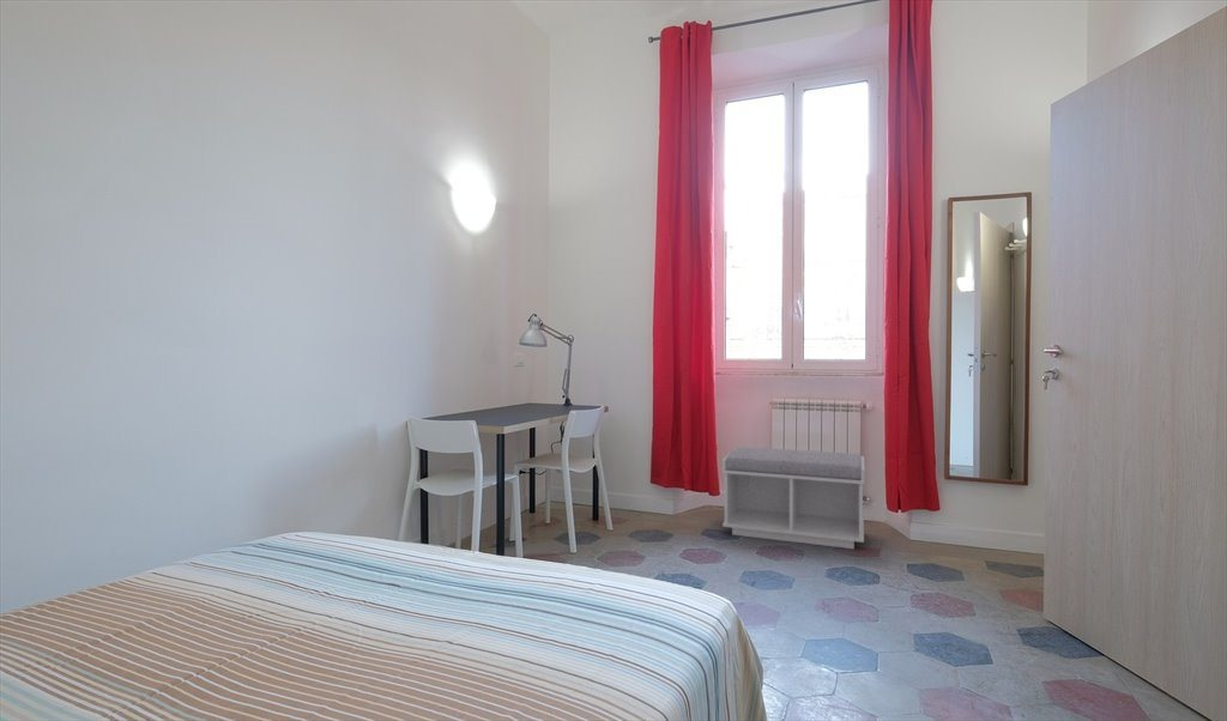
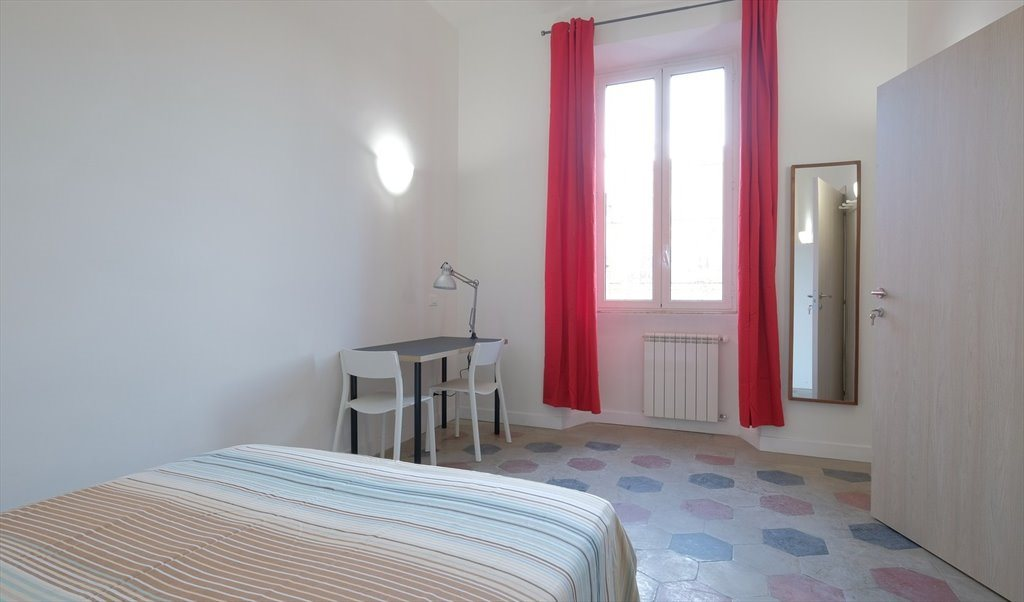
- bench [721,446,865,550]
